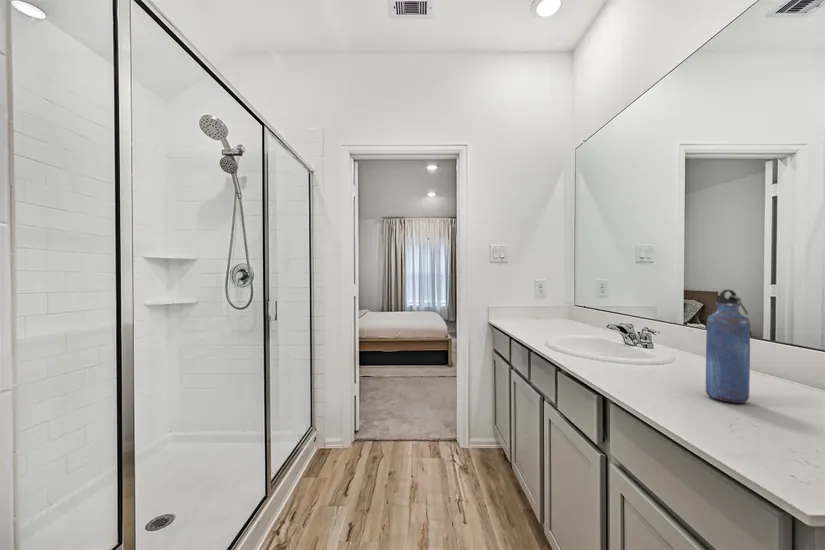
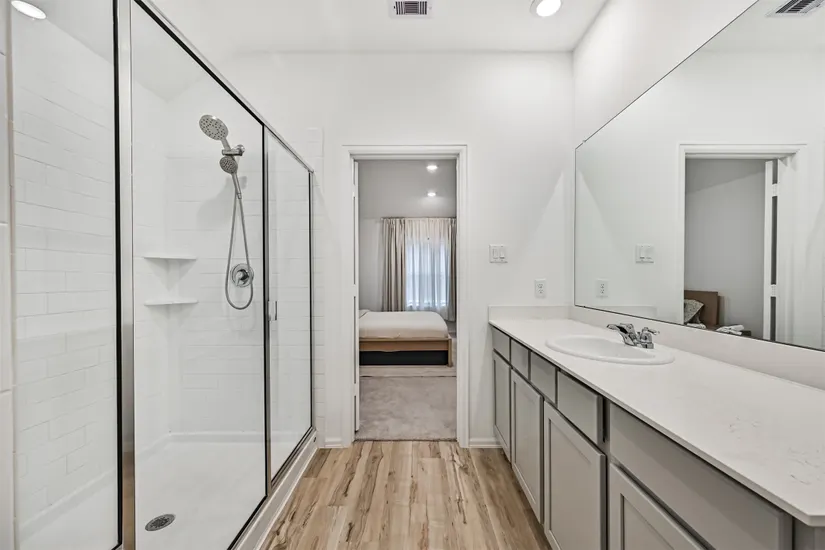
- water bottle [705,288,751,404]
